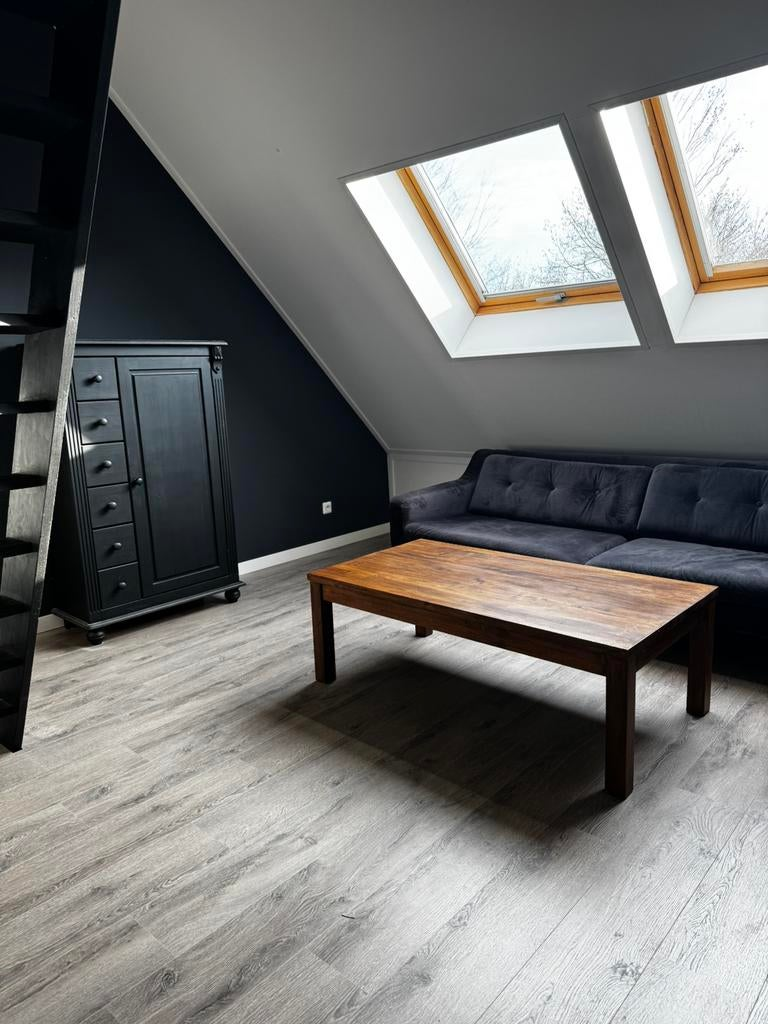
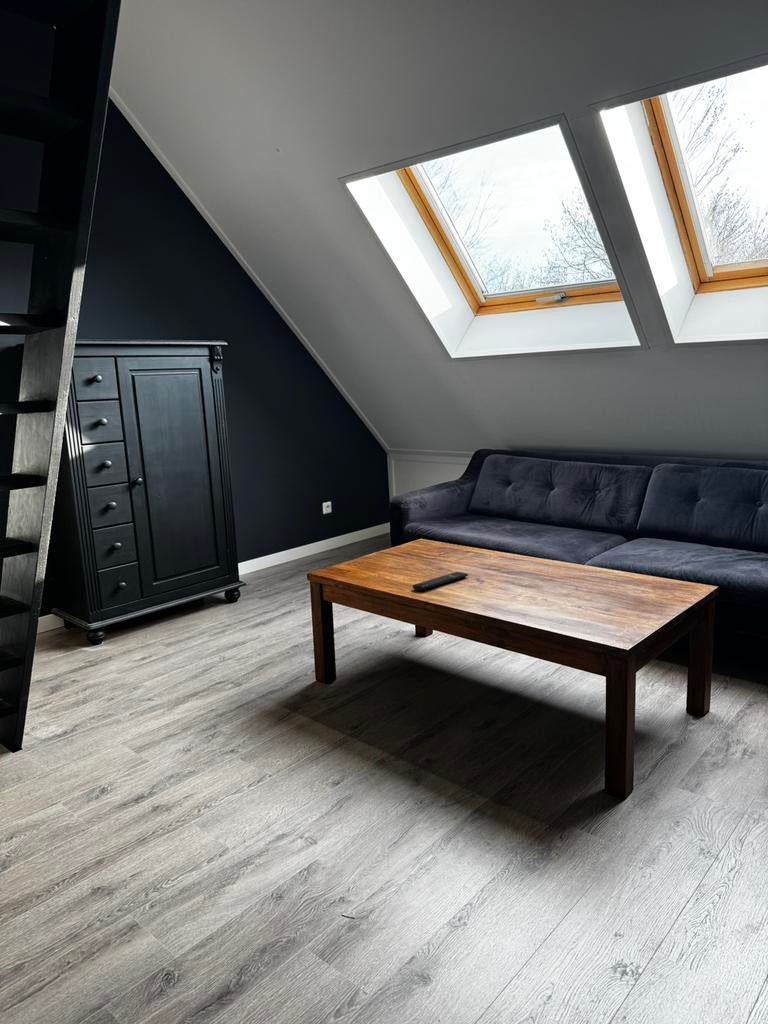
+ remote control [412,571,469,592]
